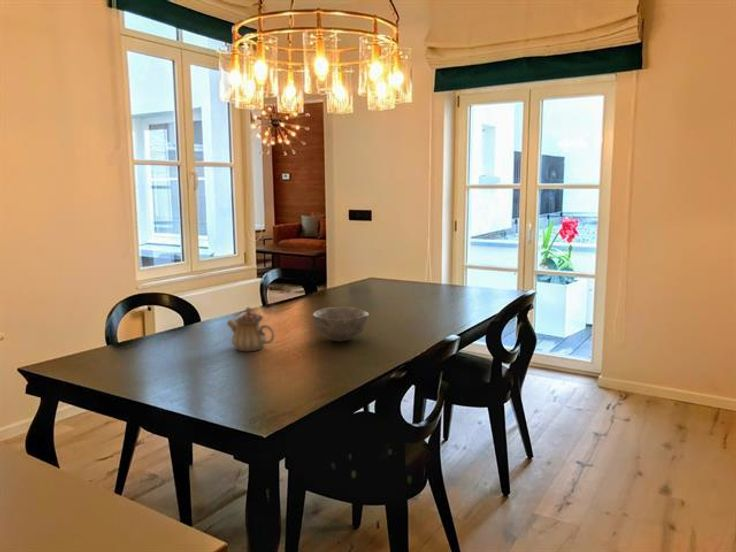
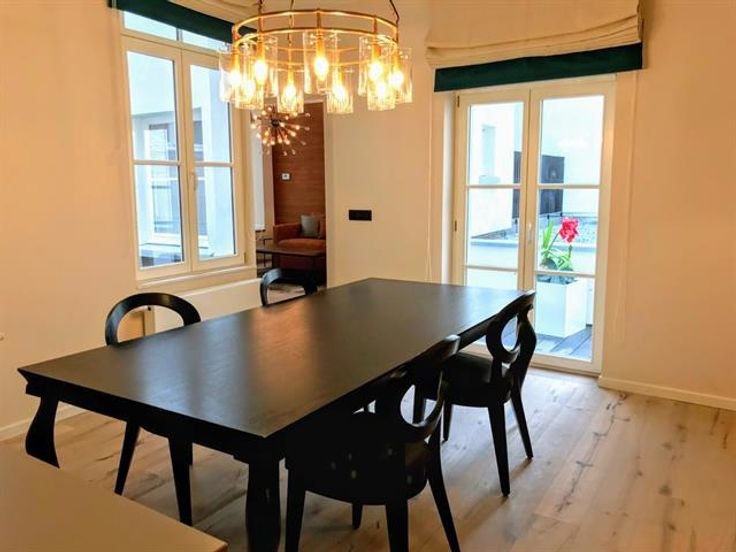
- teapot [226,306,275,352]
- bowl [312,306,370,343]
